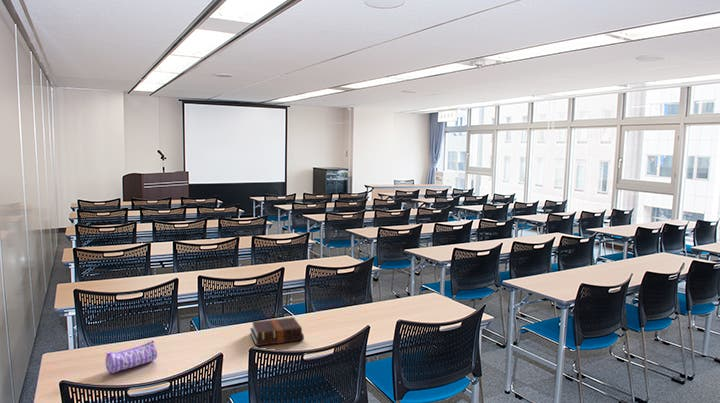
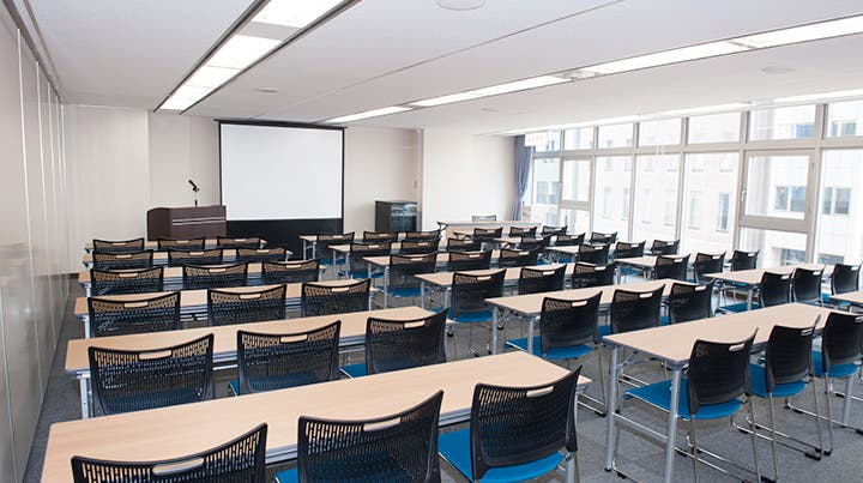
- hardback book [249,316,305,347]
- pencil case [104,339,158,374]
